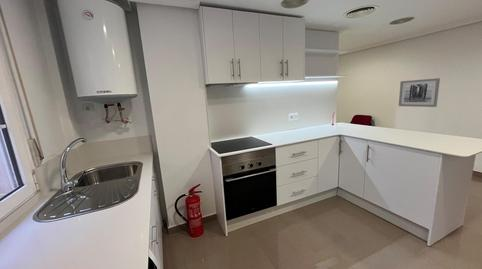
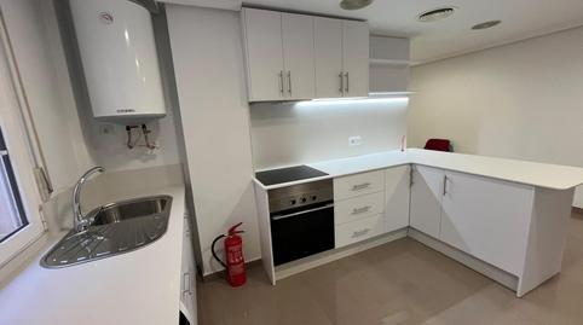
- wall art [398,77,441,108]
